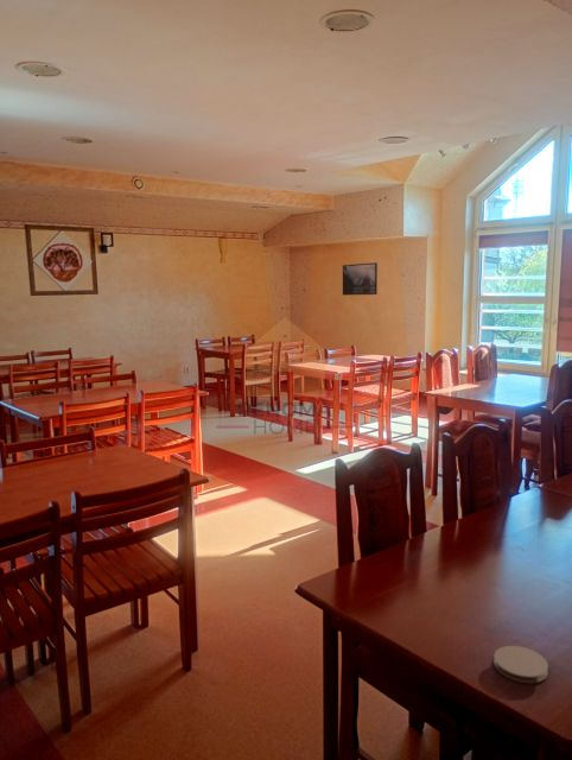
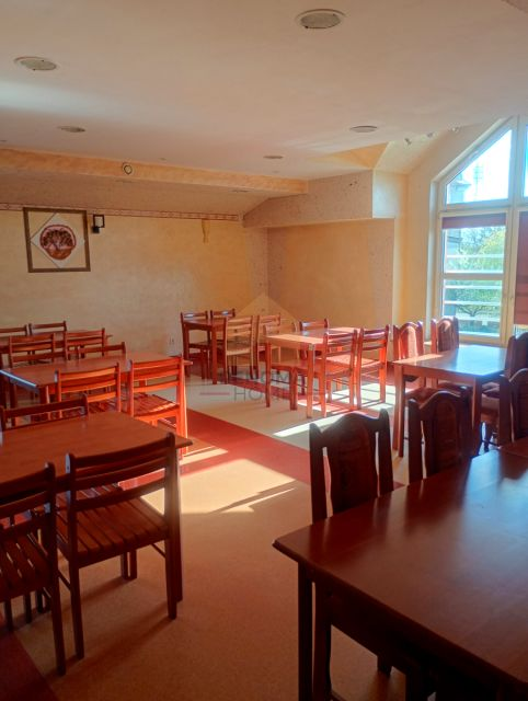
- coaster [492,645,549,684]
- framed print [342,261,379,296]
